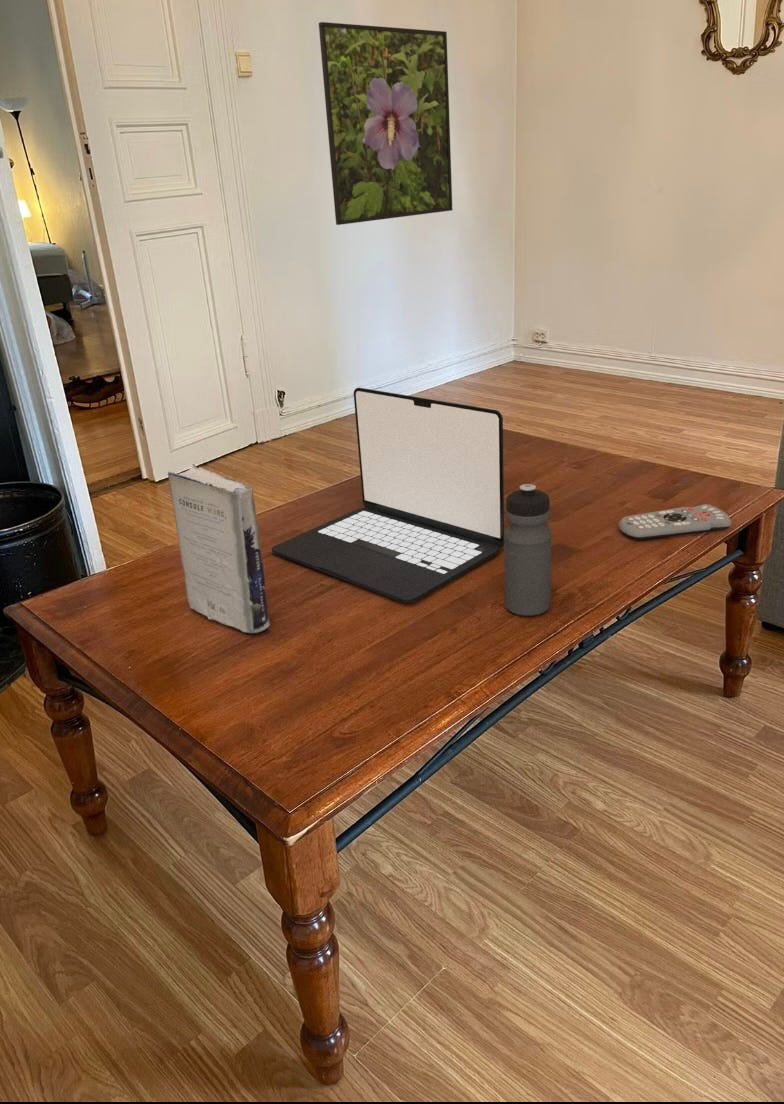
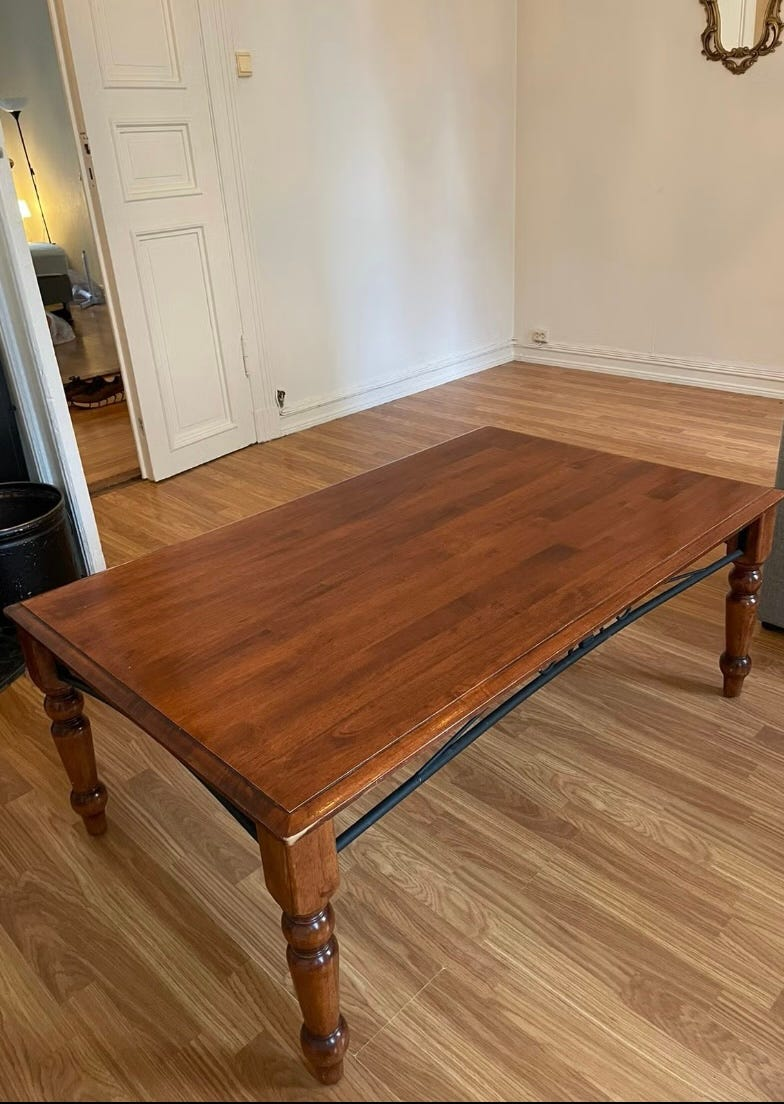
- laptop [271,387,505,604]
- water bottle [503,483,553,617]
- book [167,463,271,634]
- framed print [318,21,453,226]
- remote control [618,503,732,540]
